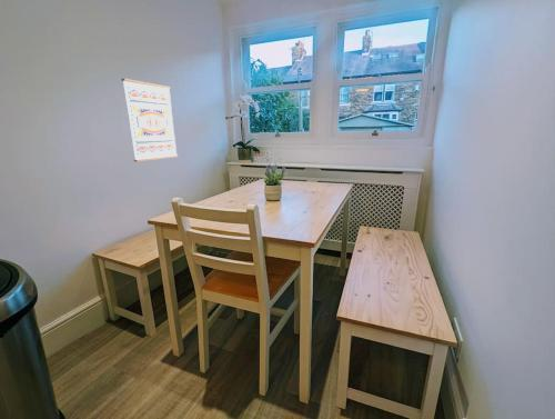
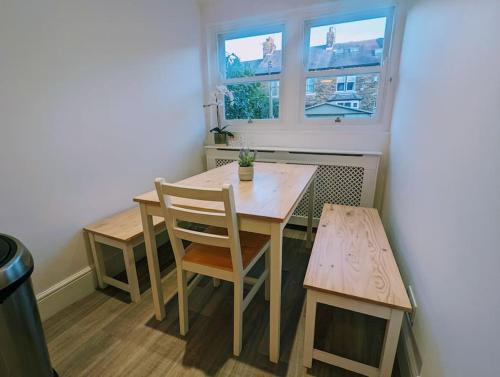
- wall art [121,78,179,162]
